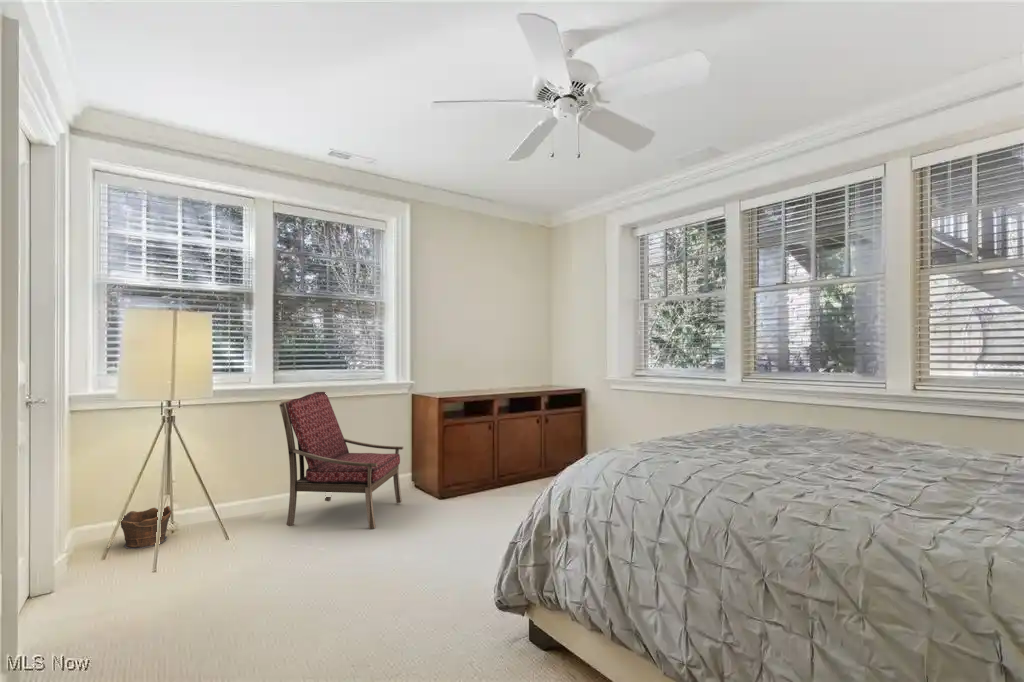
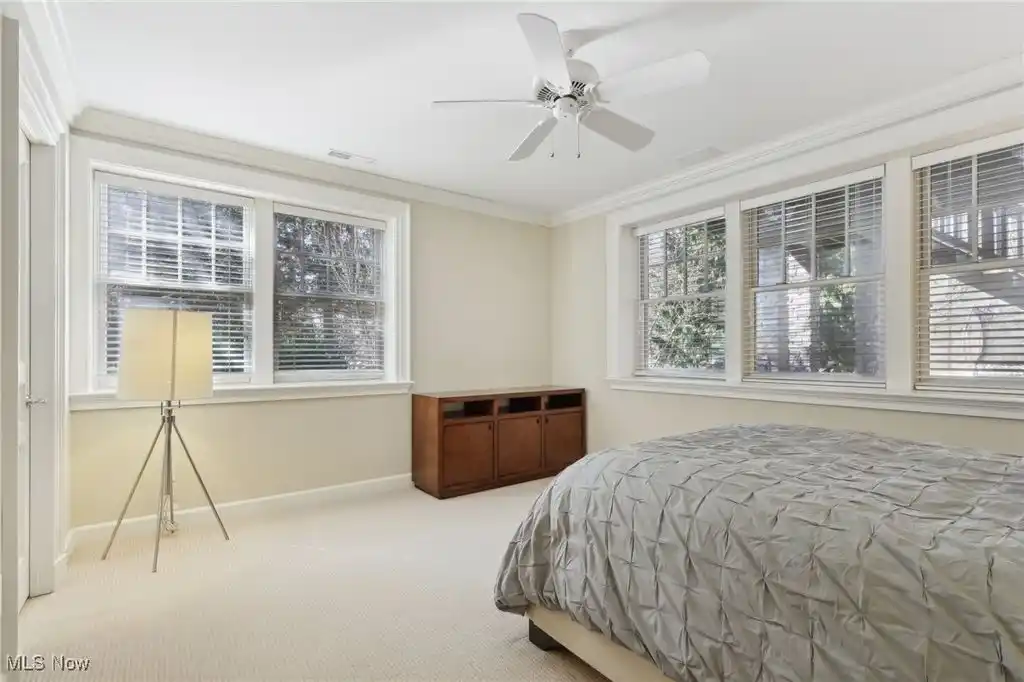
- armchair [278,391,404,530]
- clay pot [120,505,173,550]
